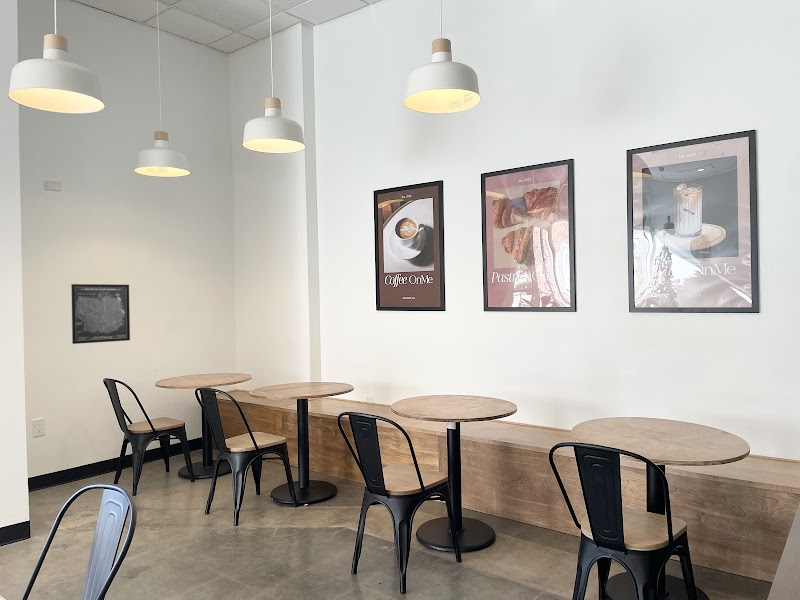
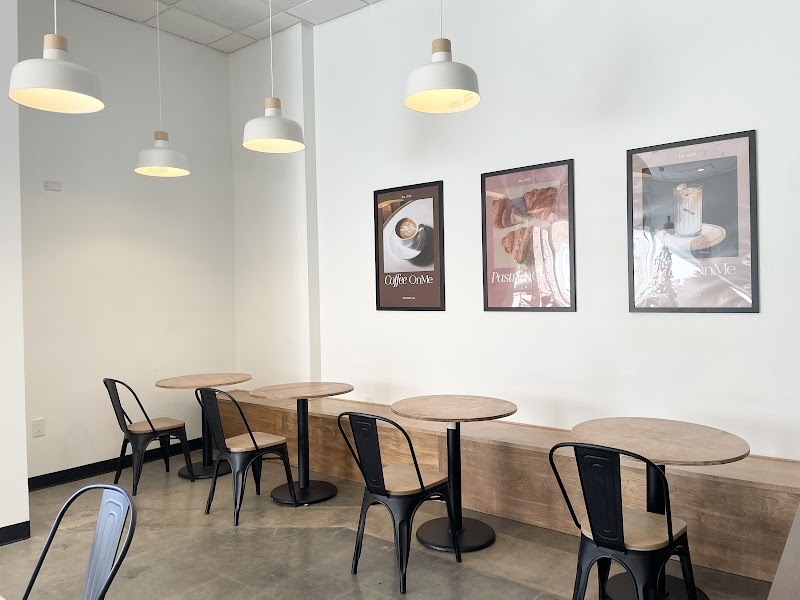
- wall art [70,283,131,345]
